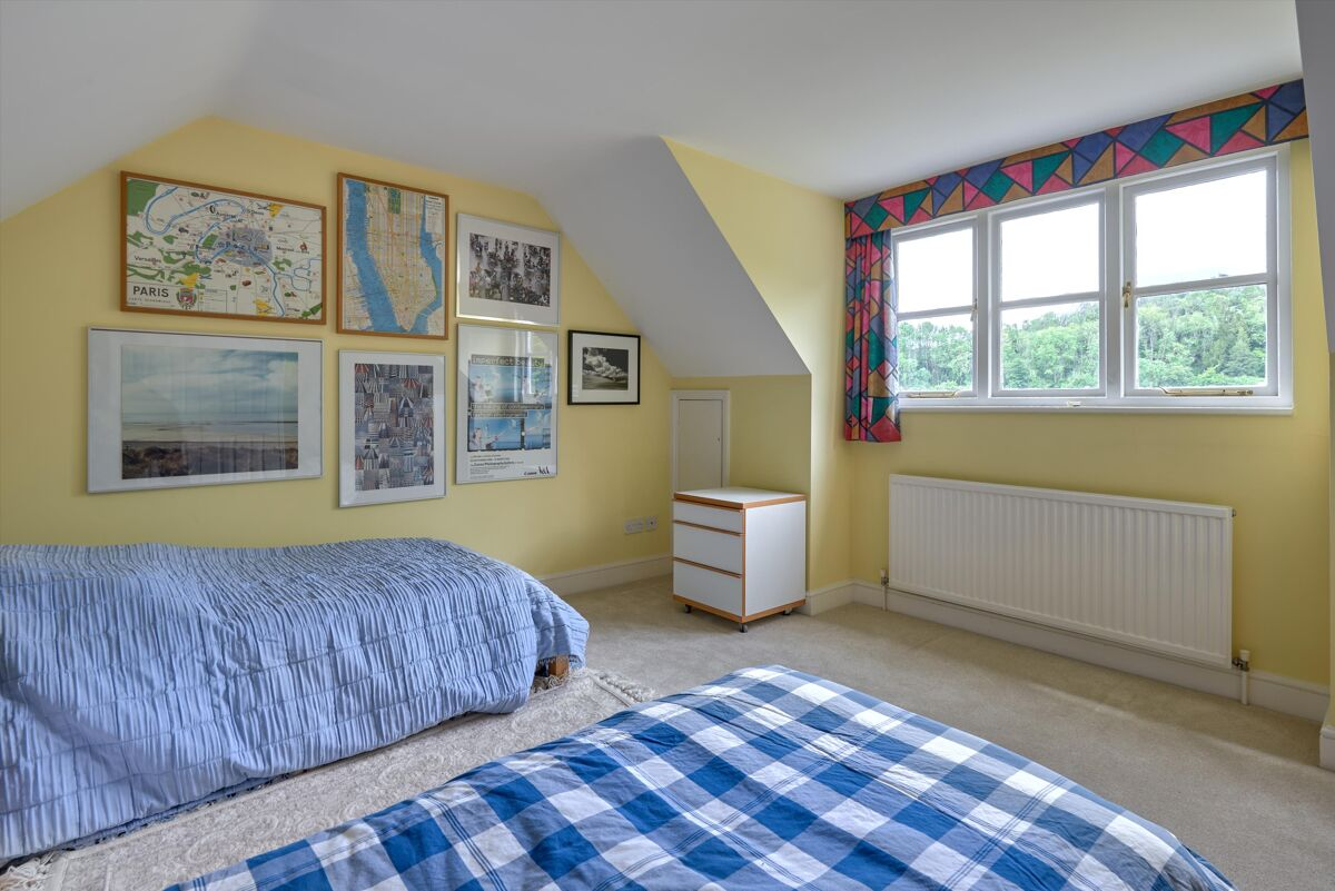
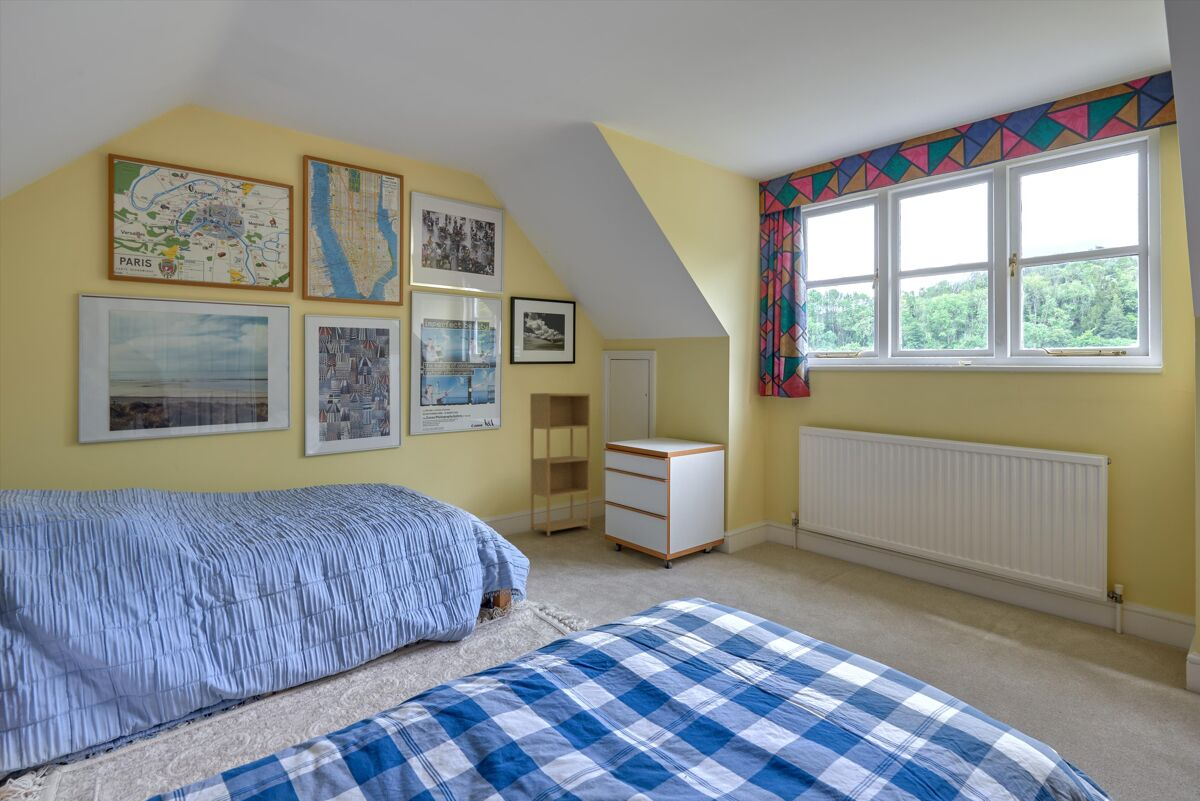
+ shelving unit [529,392,591,537]
